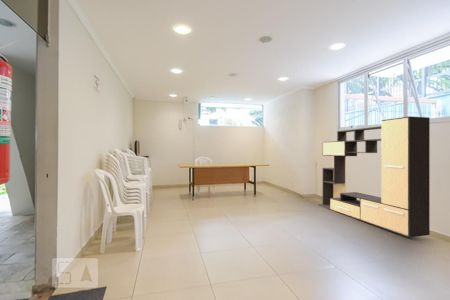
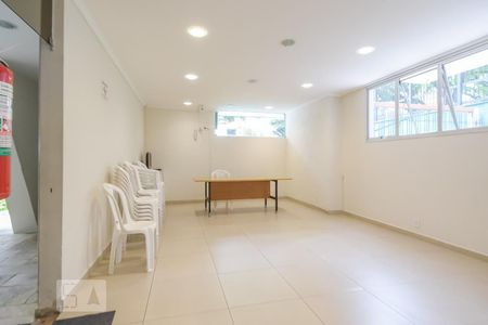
- media console [318,116,431,238]
